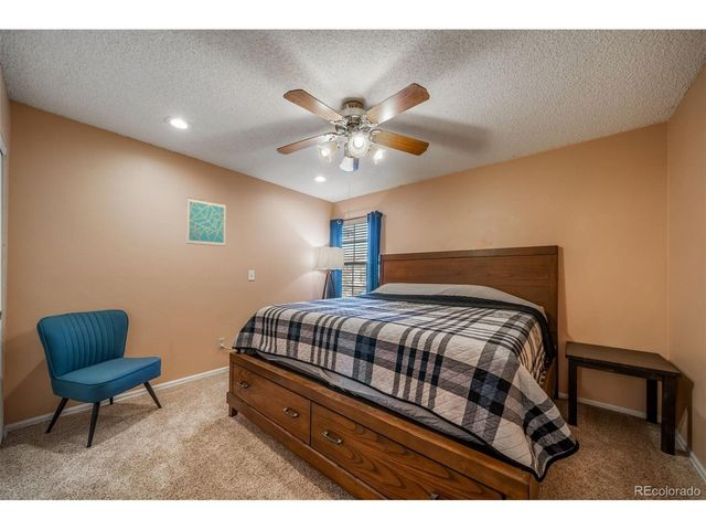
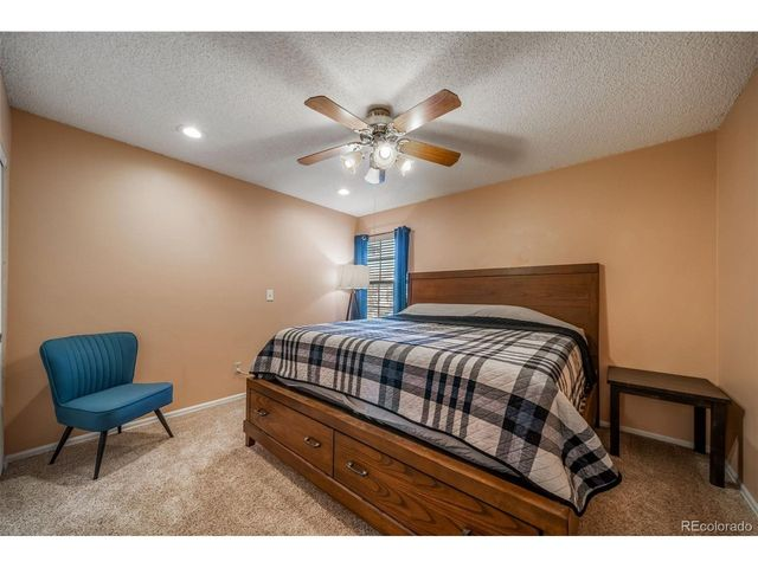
- wall art [186,197,227,247]
